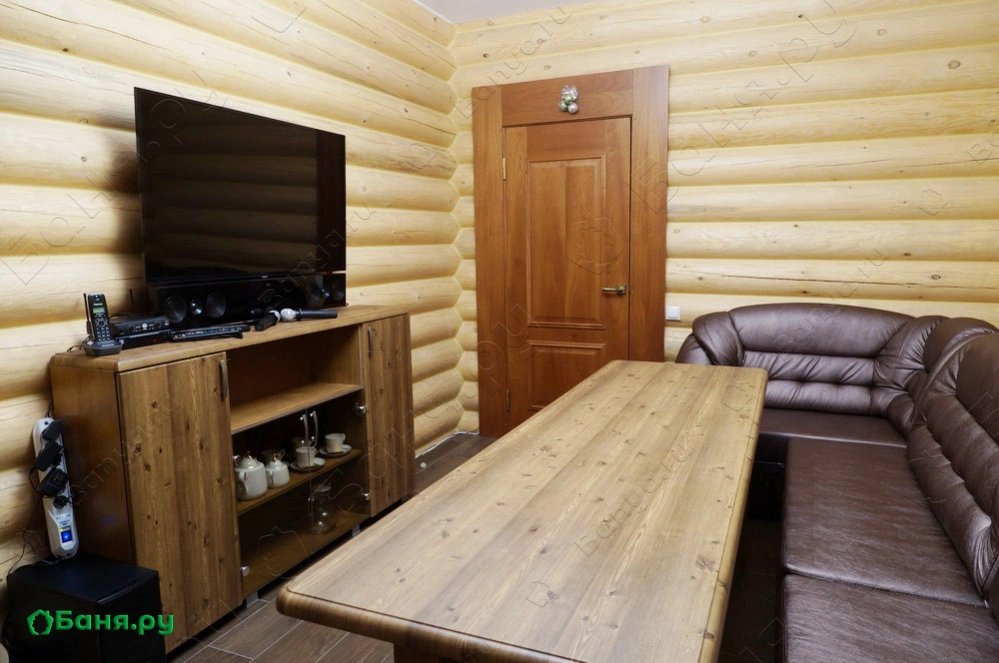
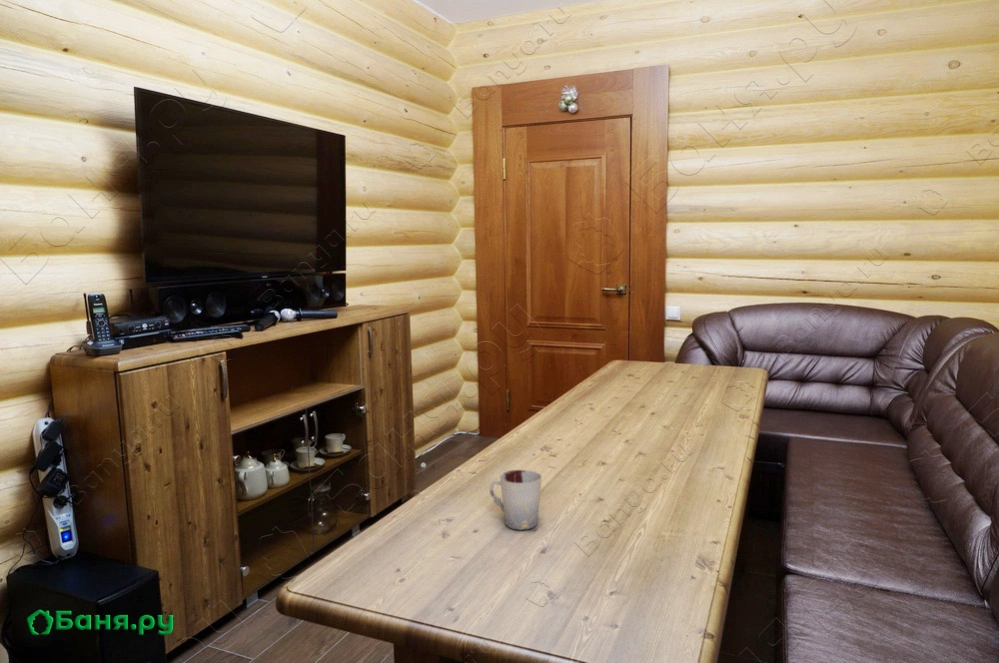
+ cup [488,469,543,531]
